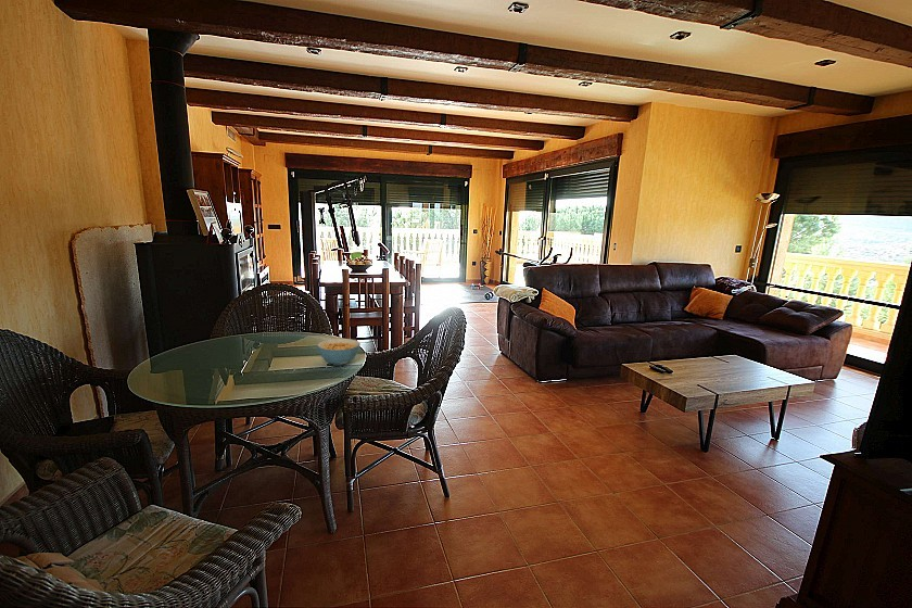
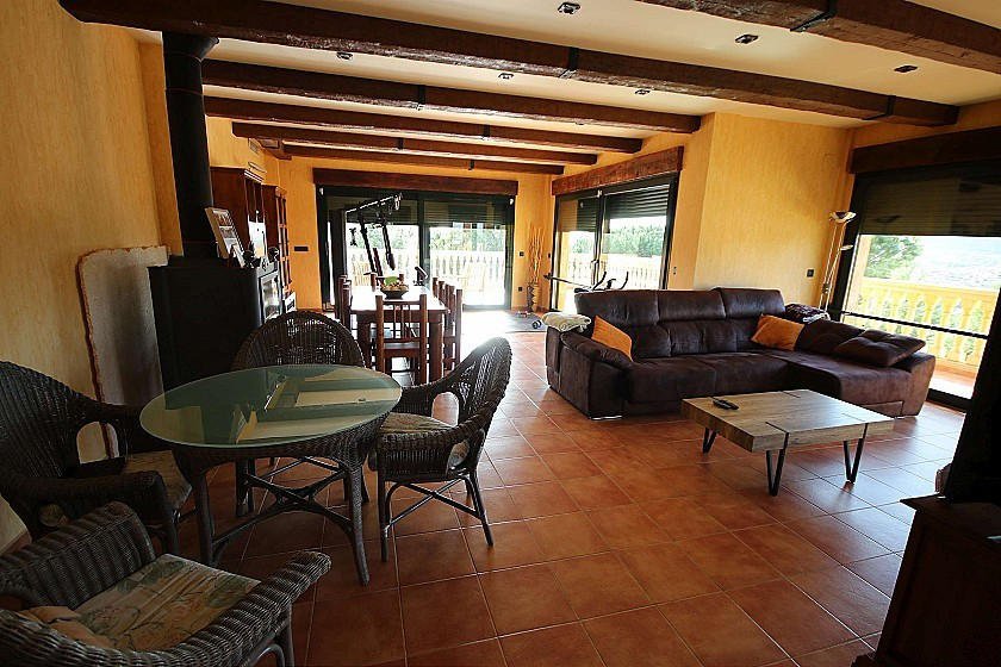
- cereal bowl [316,338,362,367]
